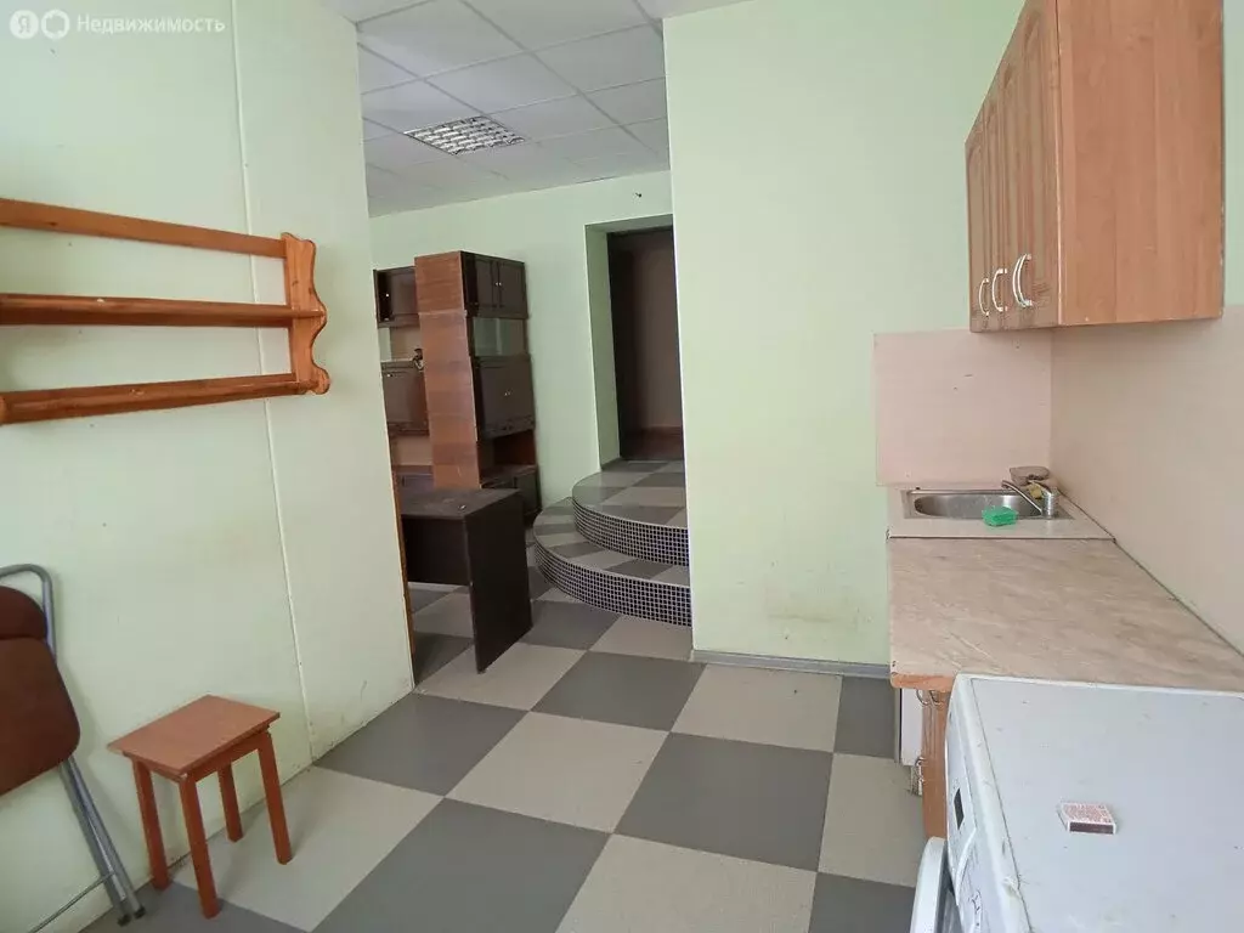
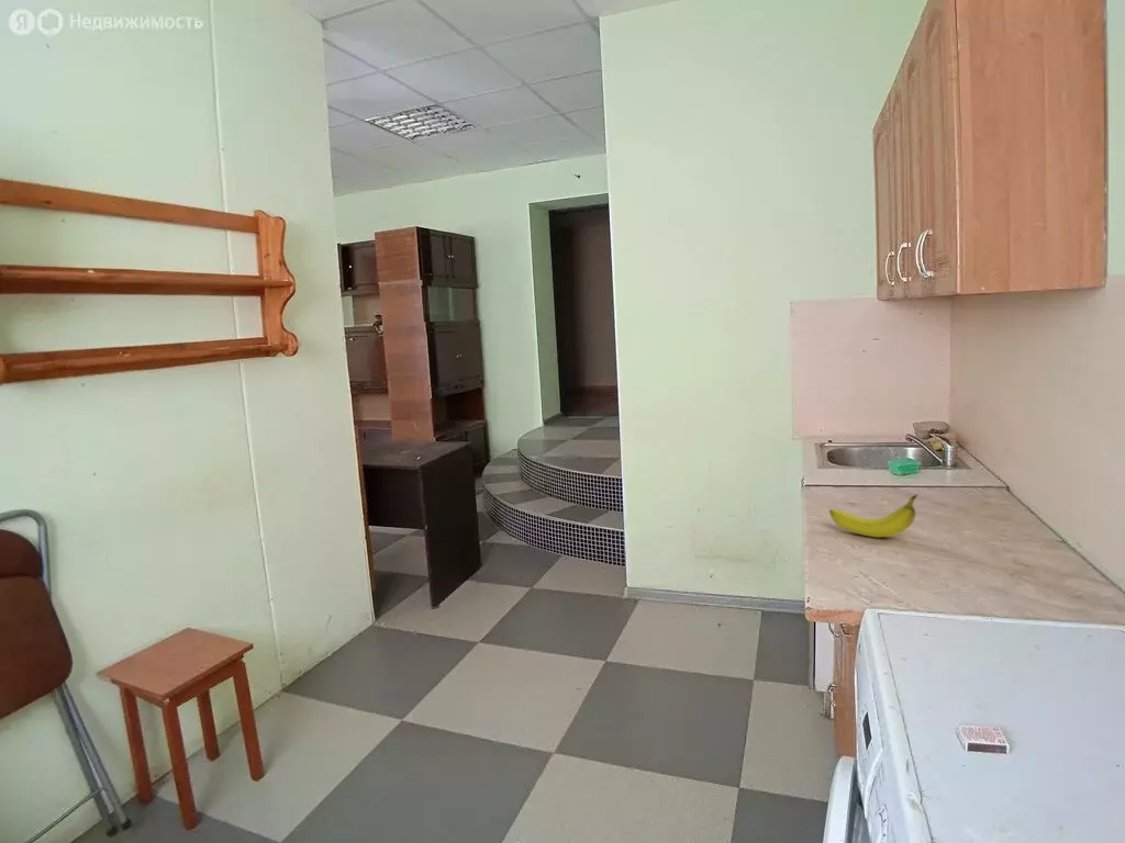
+ fruit [828,493,920,538]
